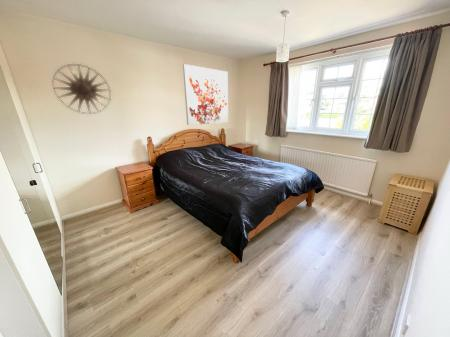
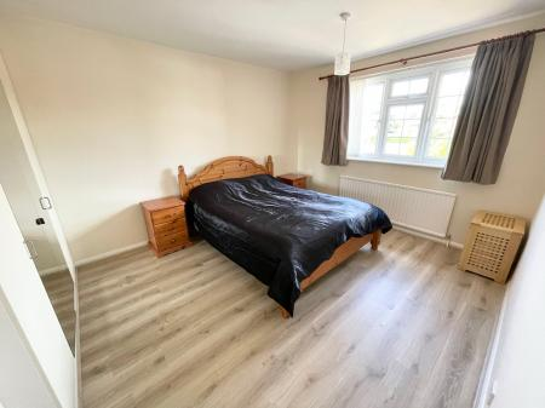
- wall art [52,63,112,115]
- wall art [182,63,229,126]
